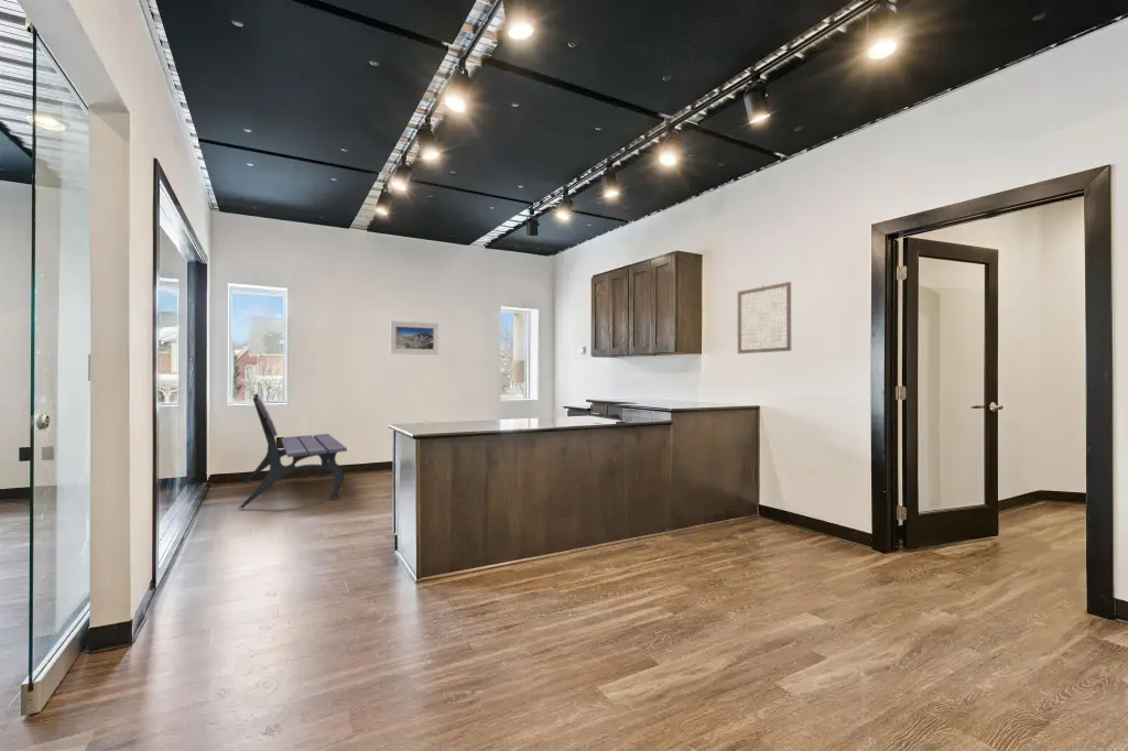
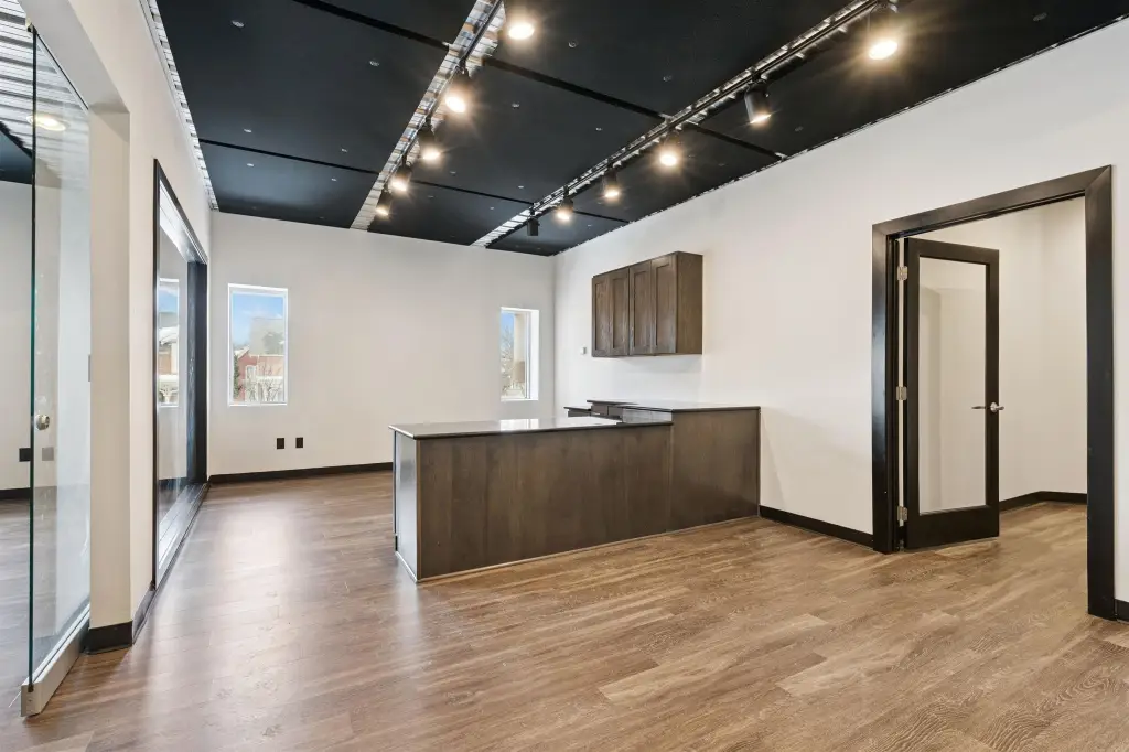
- bench [237,392,348,510]
- wall art [737,281,792,355]
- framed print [389,319,440,356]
